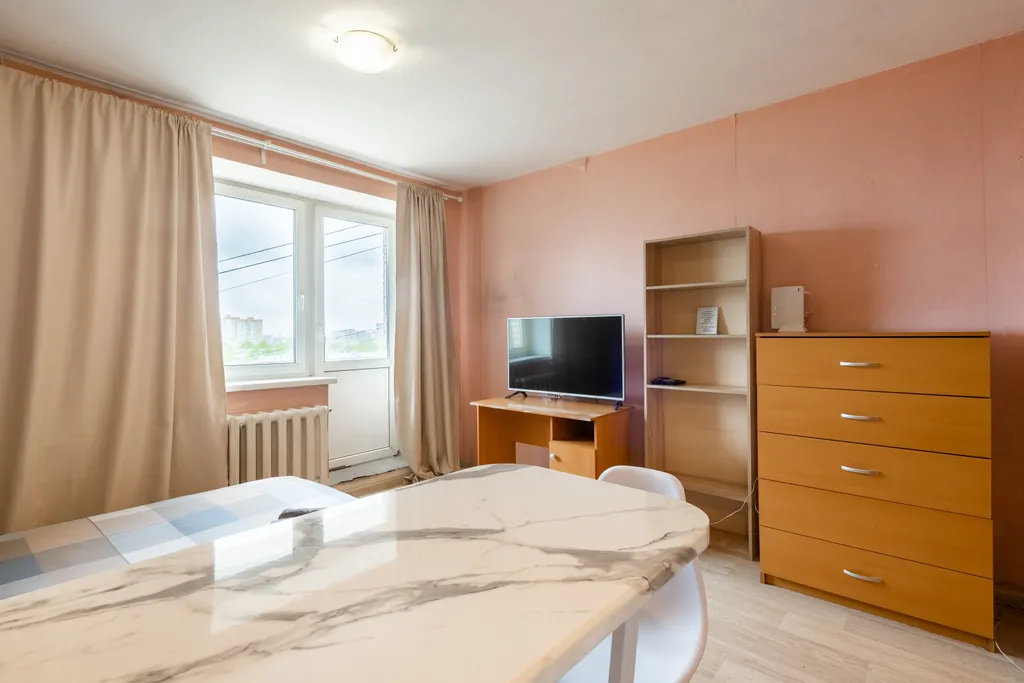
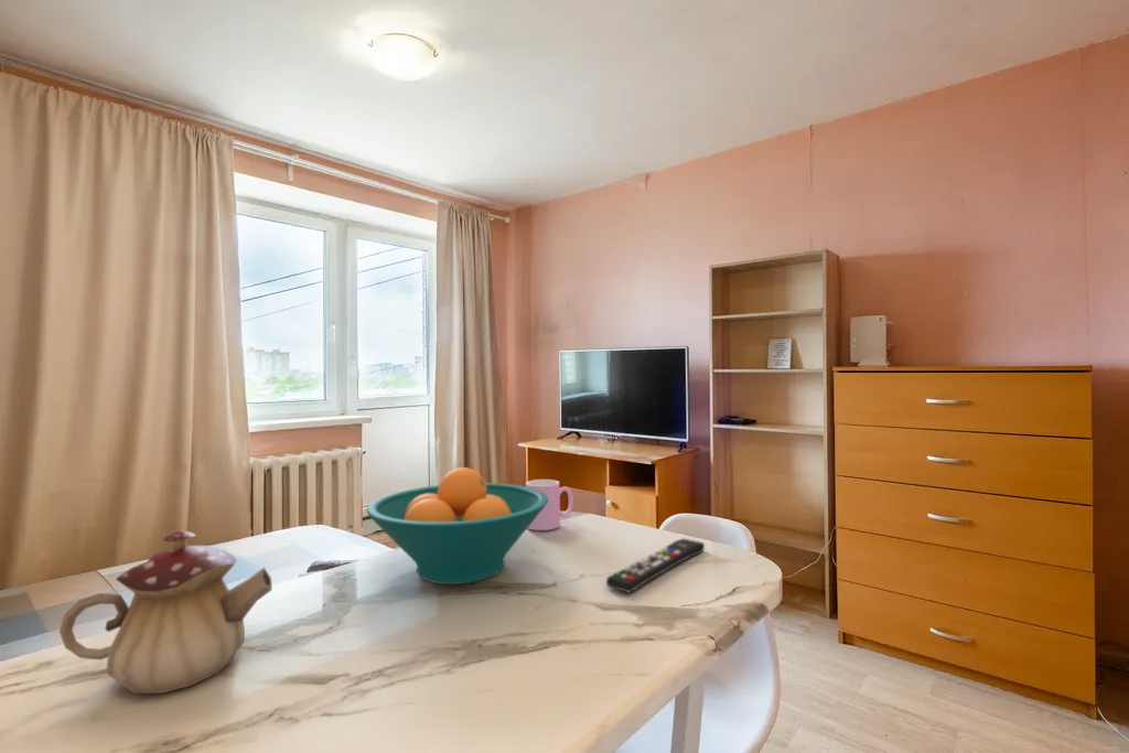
+ remote control [605,537,706,593]
+ teapot [58,529,273,695]
+ fruit bowl [366,466,548,585]
+ cup [525,478,574,531]
